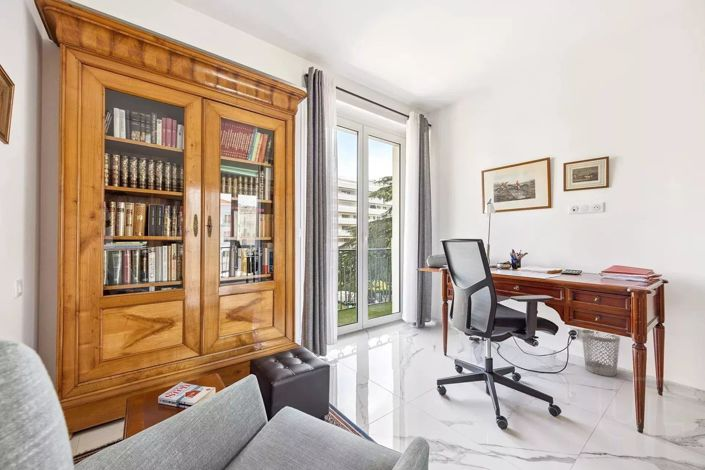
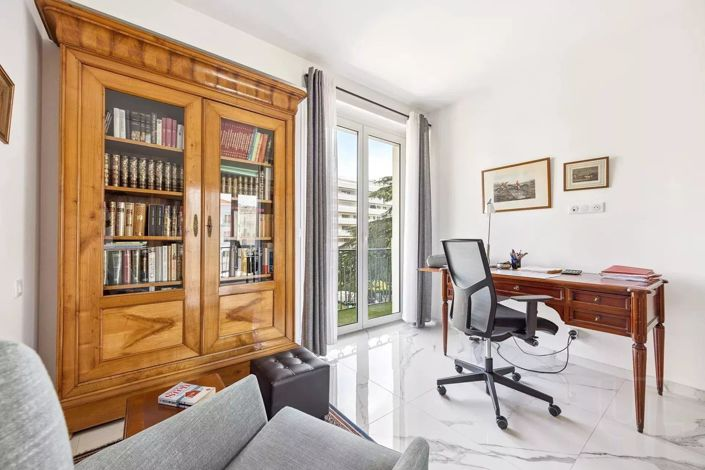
- wastebasket [581,329,621,377]
